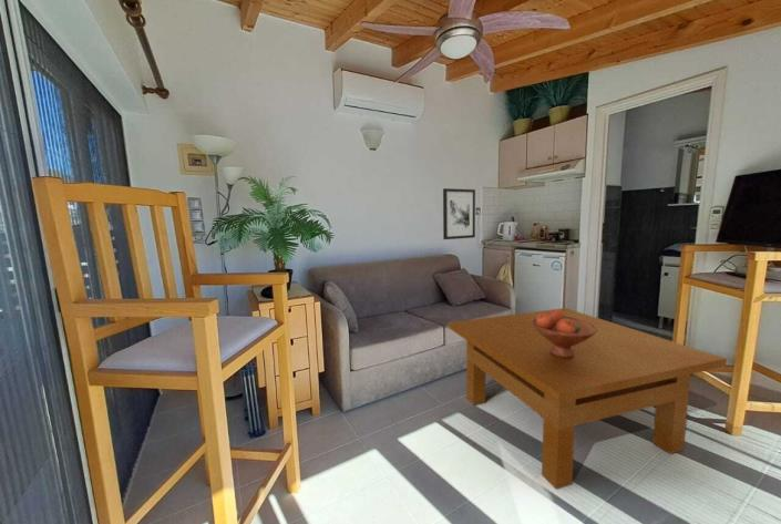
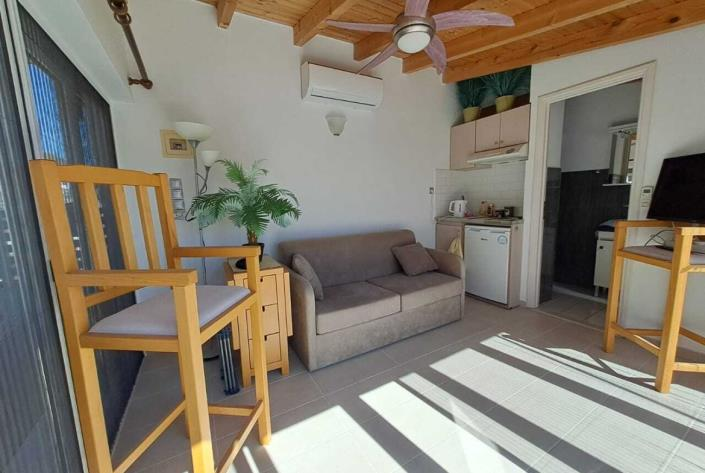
- table [448,307,728,490]
- wall art [442,187,476,240]
- fruit bowl [532,308,597,358]
